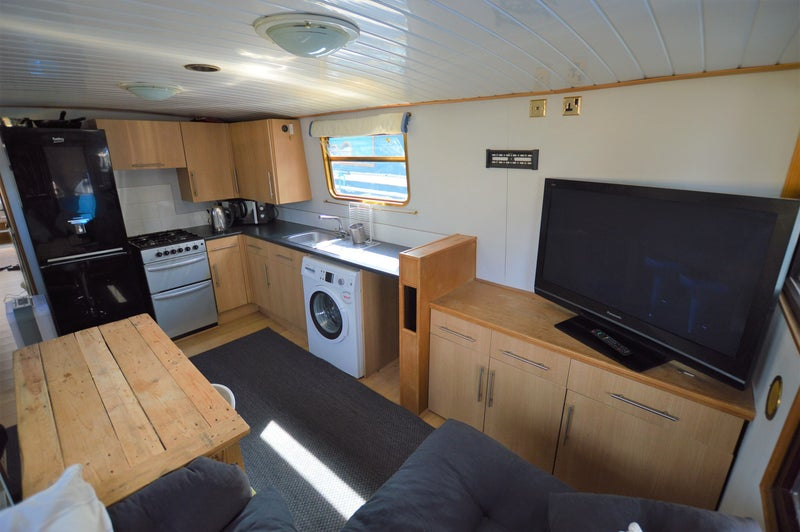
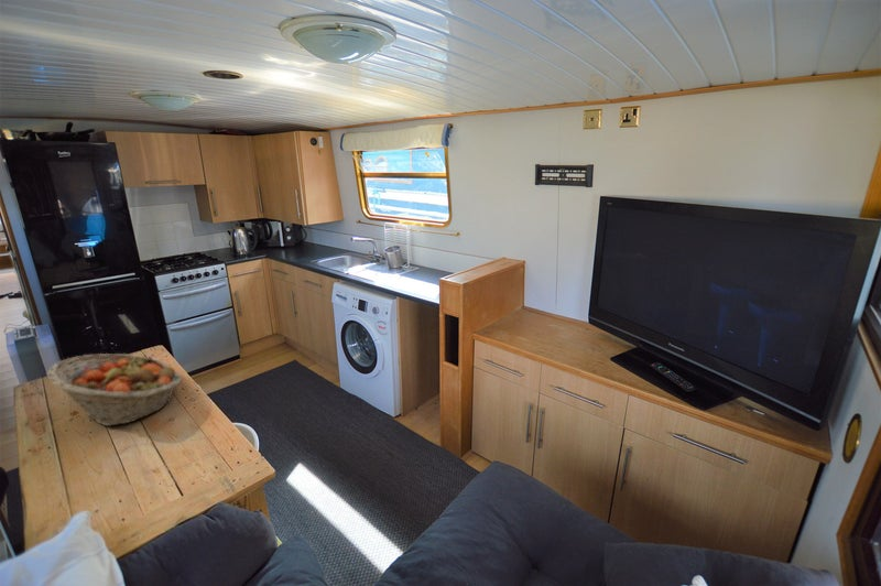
+ fruit basket [45,352,183,427]
